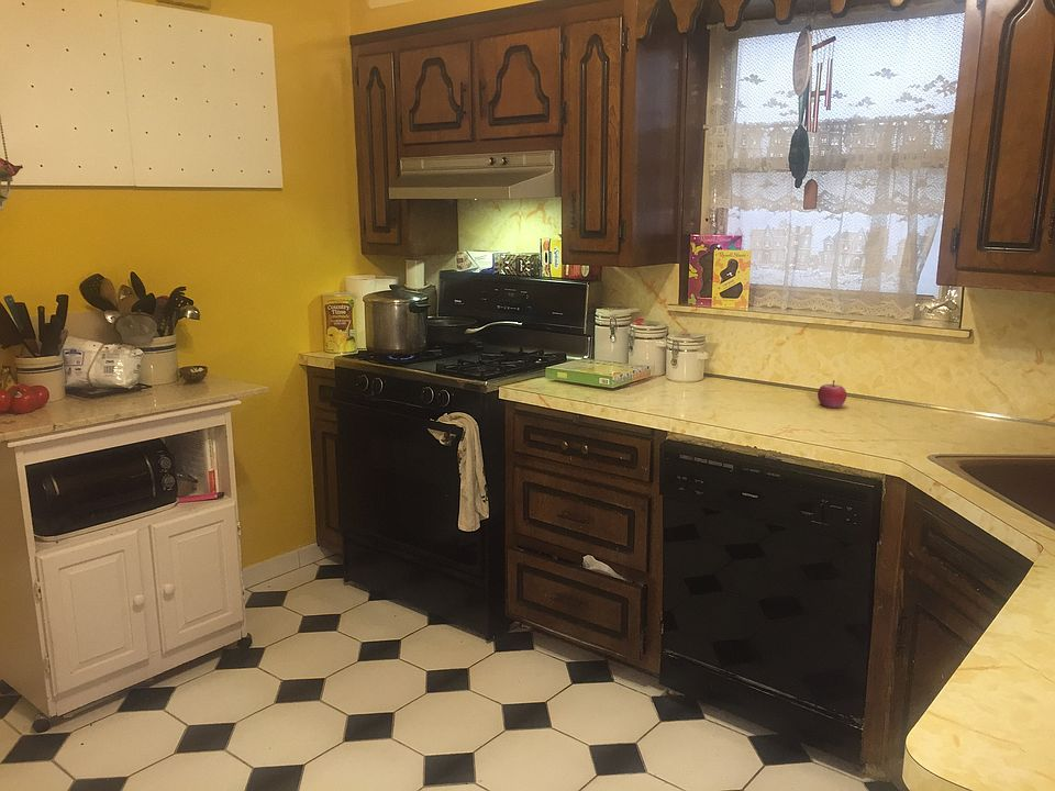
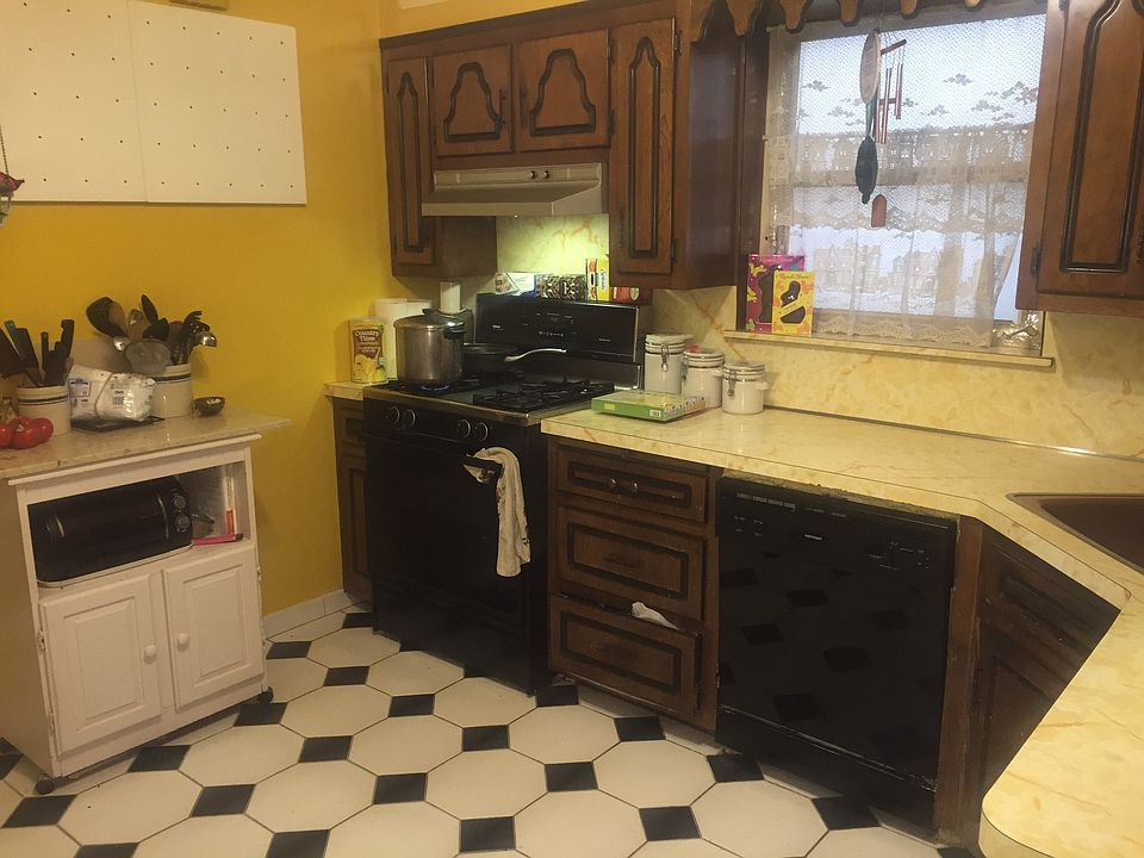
- fruit [817,379,847,409]
